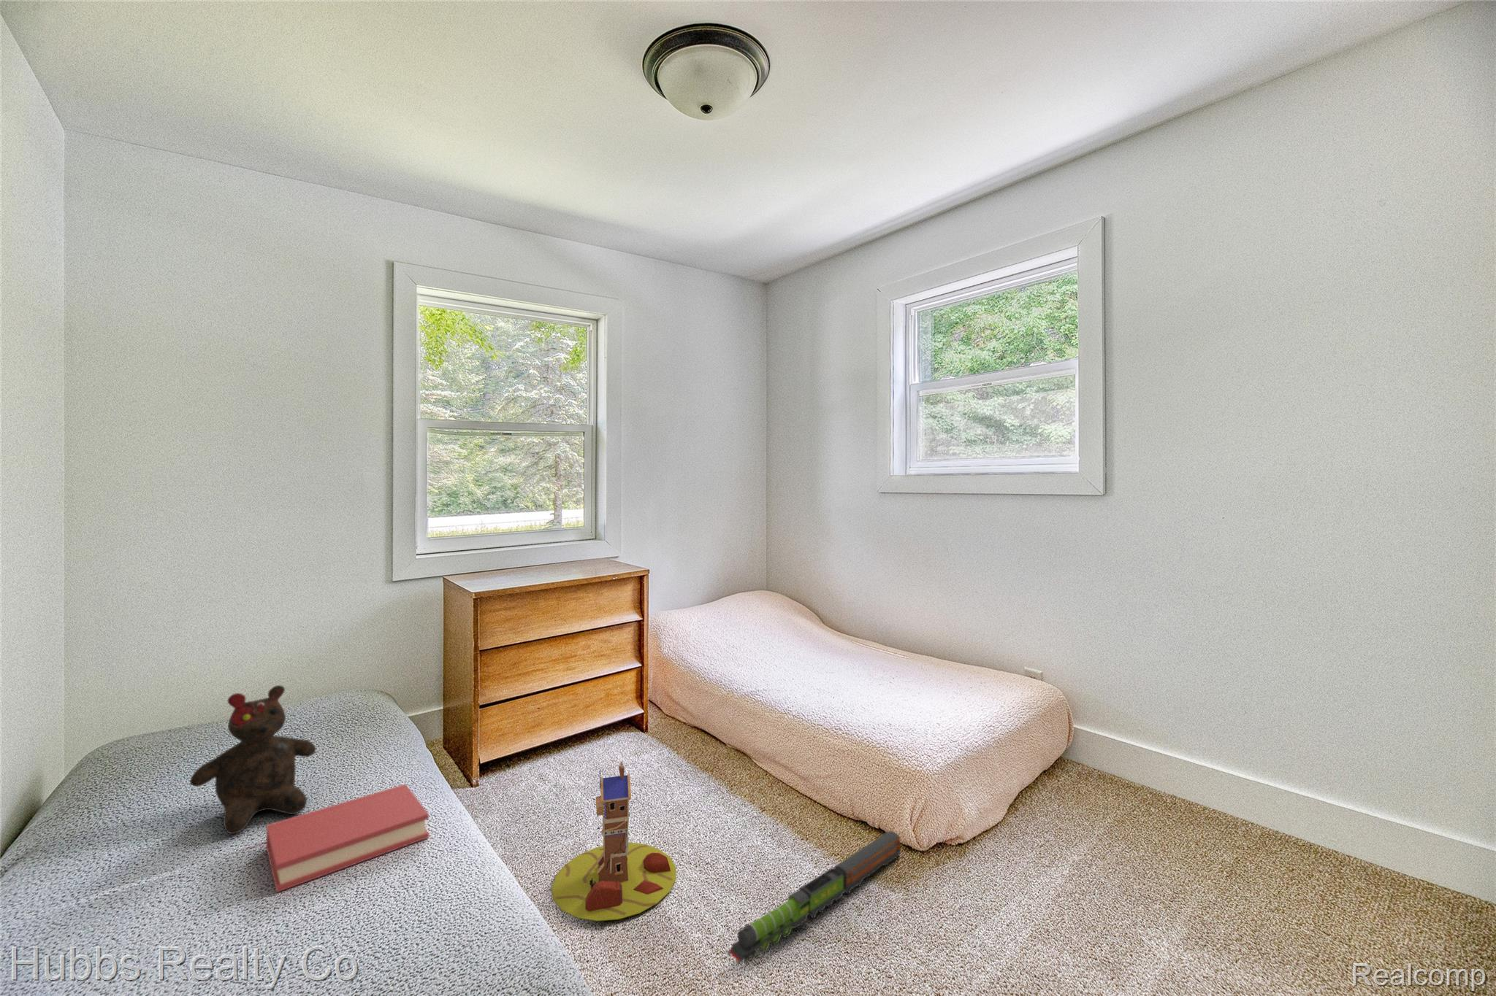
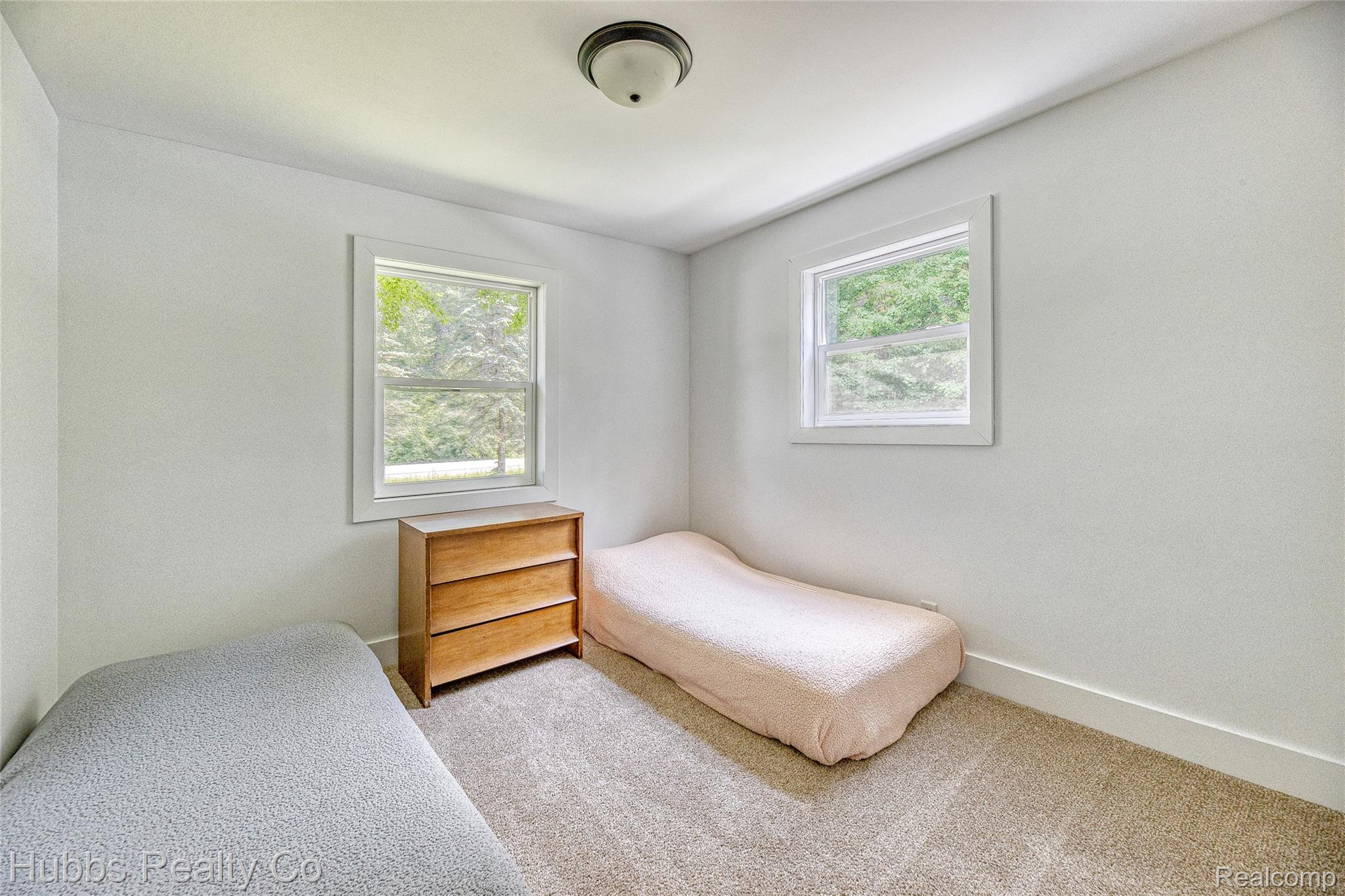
- hardback book [266,783,429,893]
- toy train [726,830,901,965]
- toy house [551,761,676,922]
- teddy bear [189,685,317,835]
